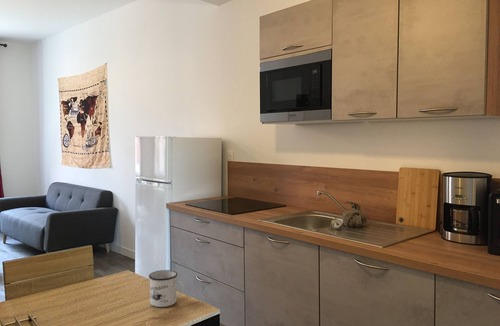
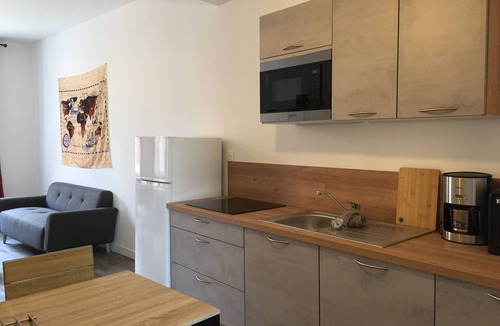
- mug [148,269,185,308]
